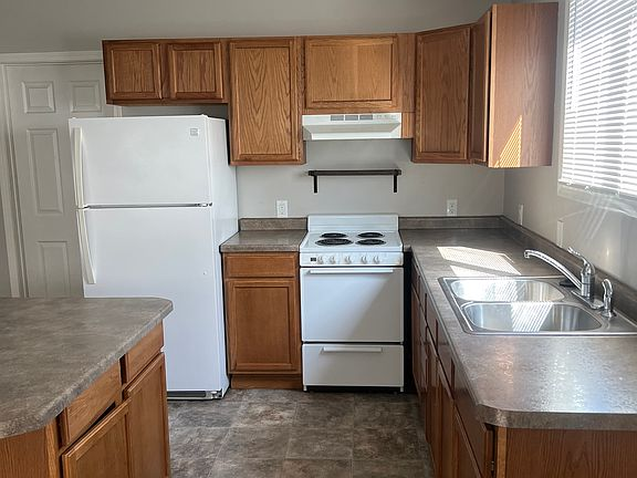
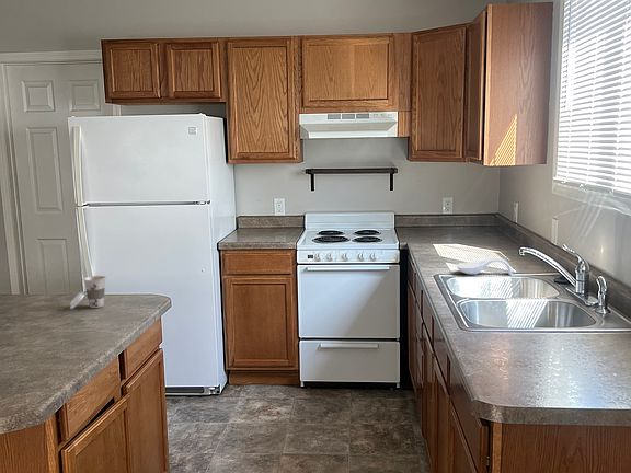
+ cup [69,275,107,310]
+ spoon rest [456,256,513,276]
